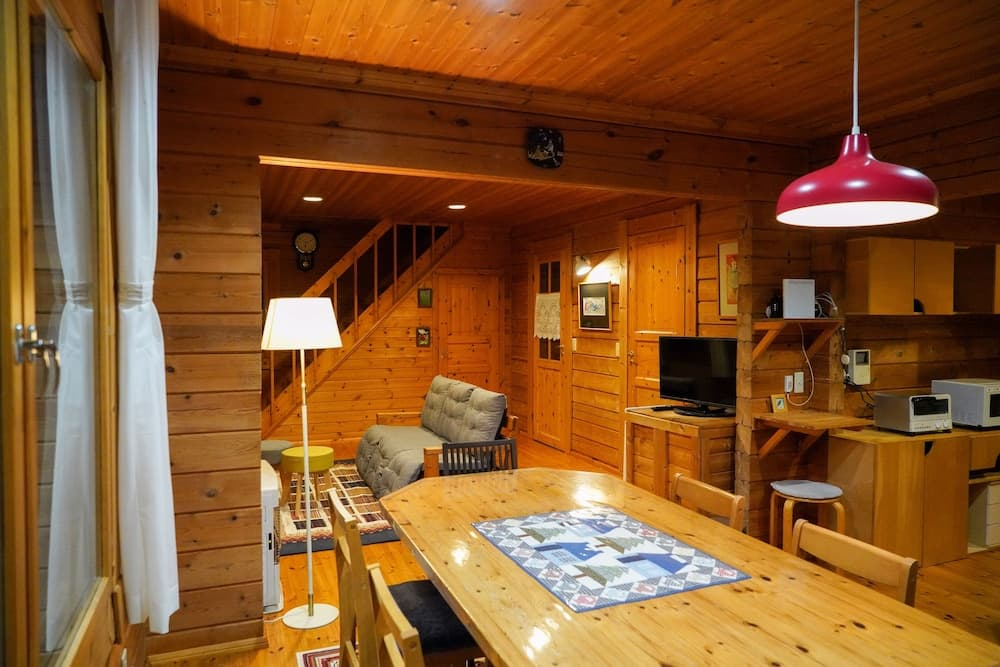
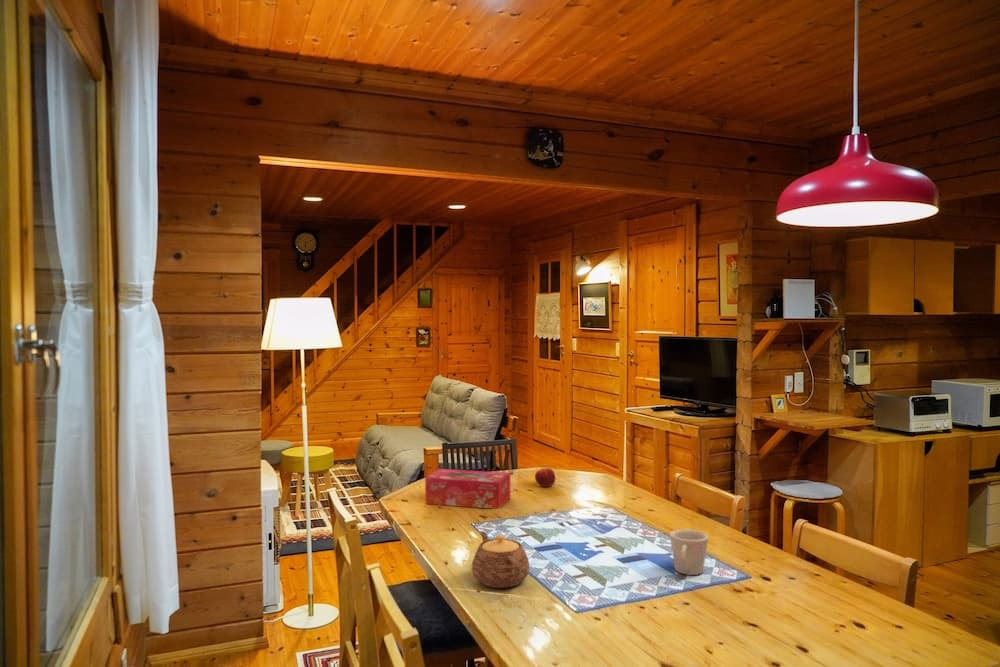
+ tissue box [424,468,511,510]
+ teapot [471,530,531,589]
+ mug [669,528,709,576]
+ fruit [534,467,556,488]
